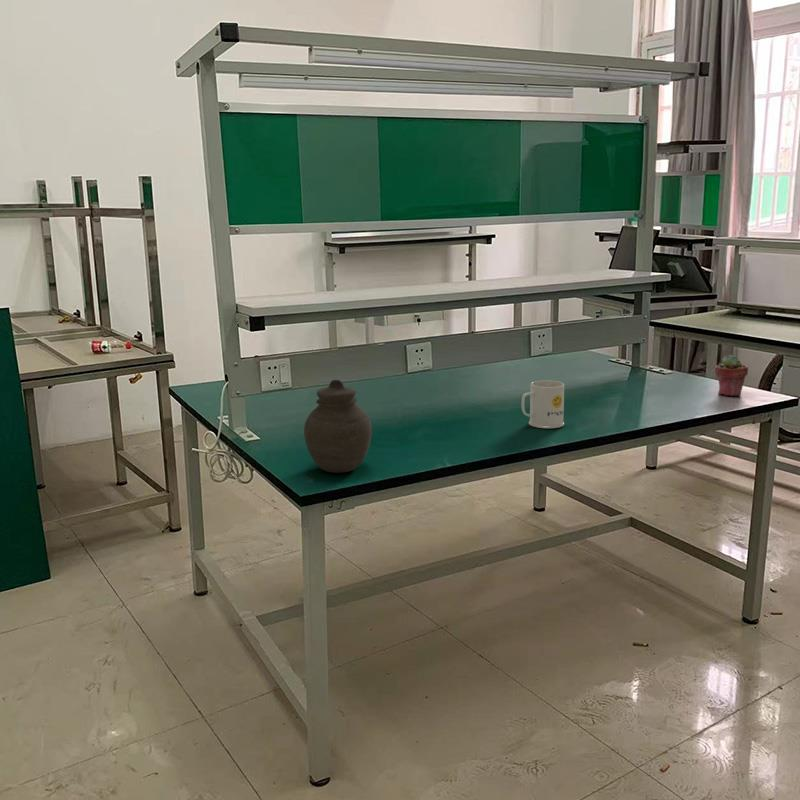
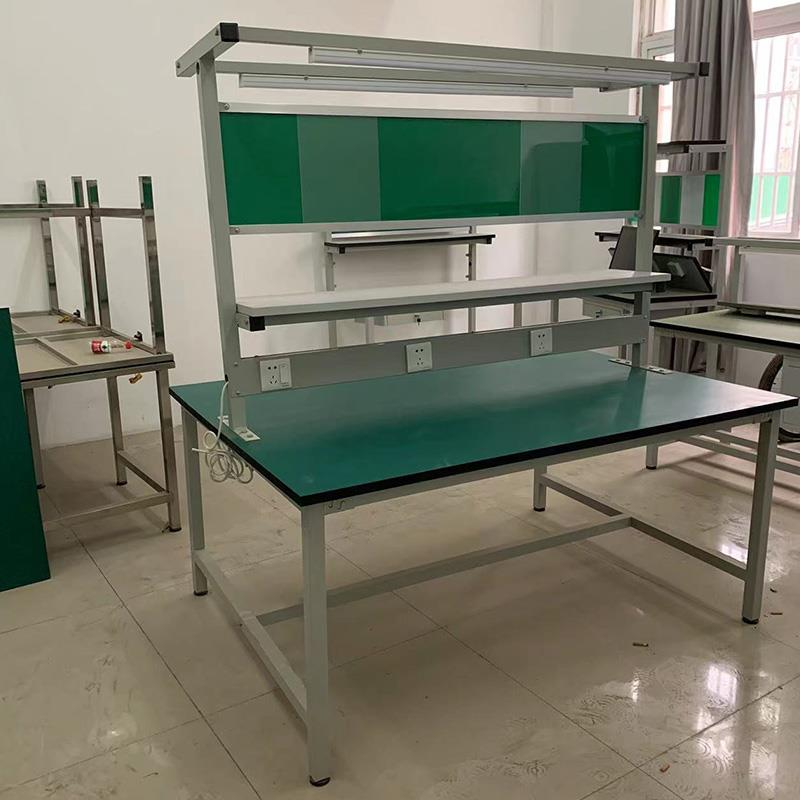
- mug [521,379,565,429]
- potted succulent [714,354,749,397]
- jar [303,379,373,474]
